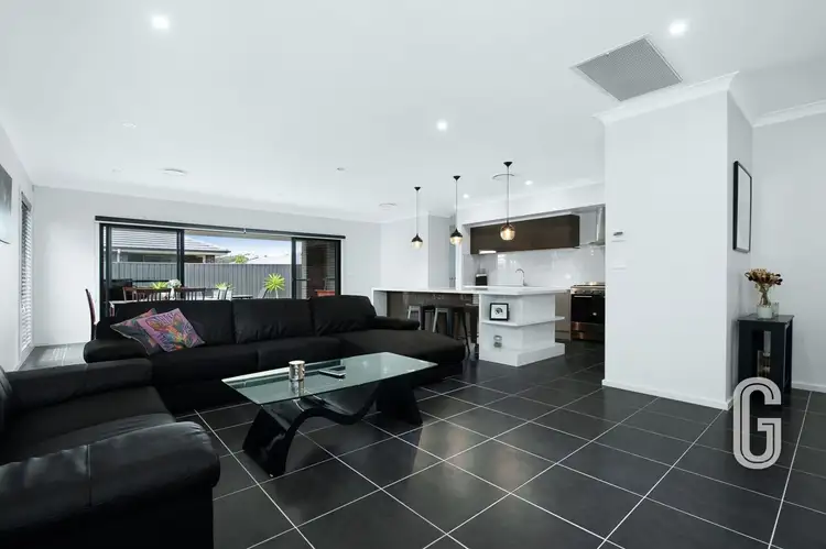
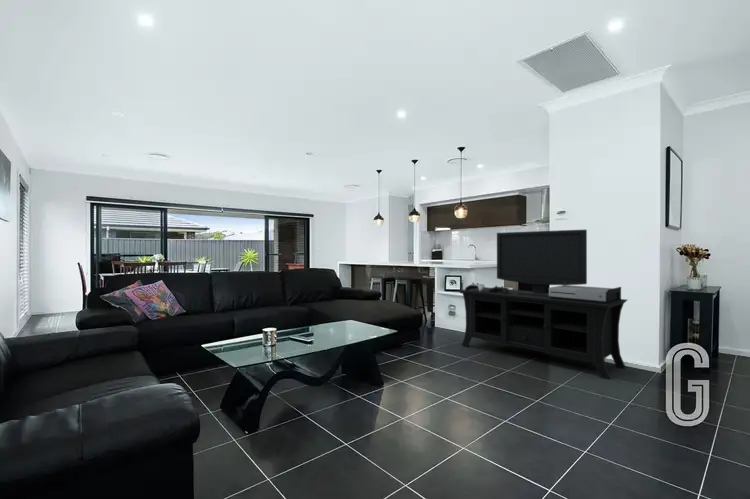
+ media console [457,228,628,381]
